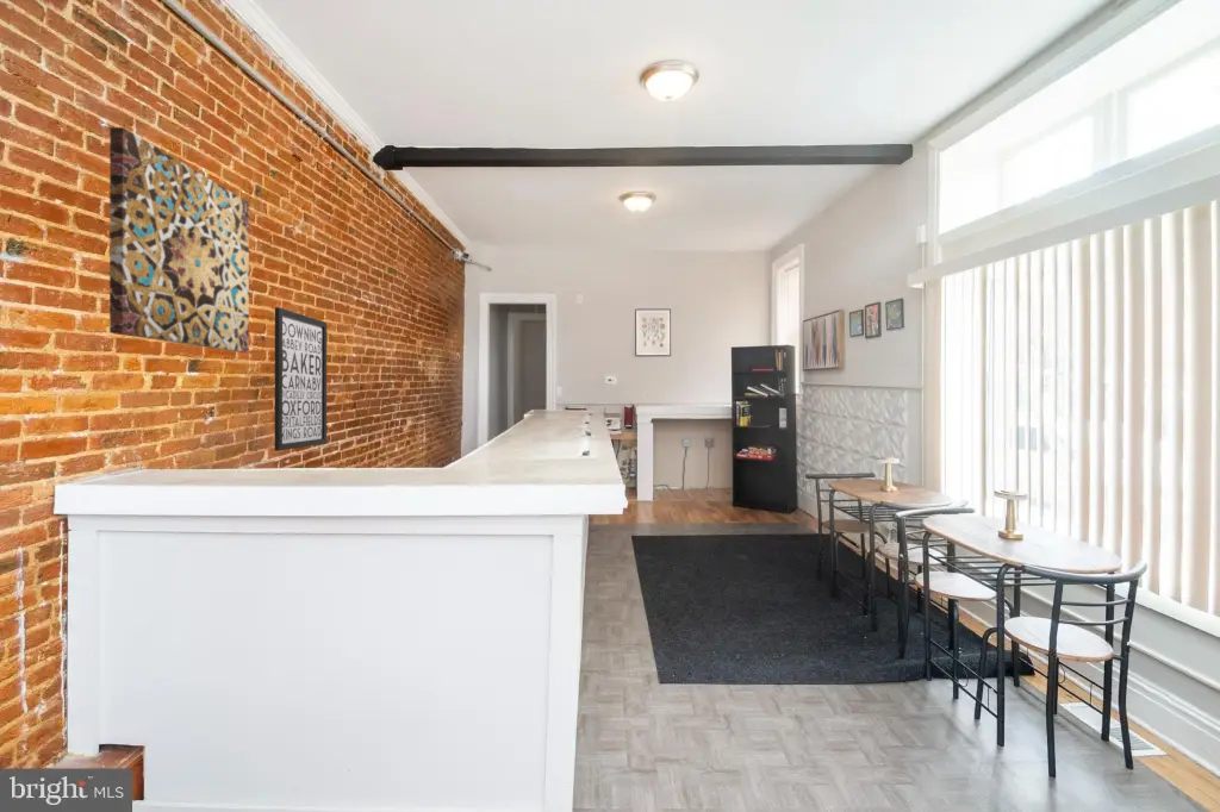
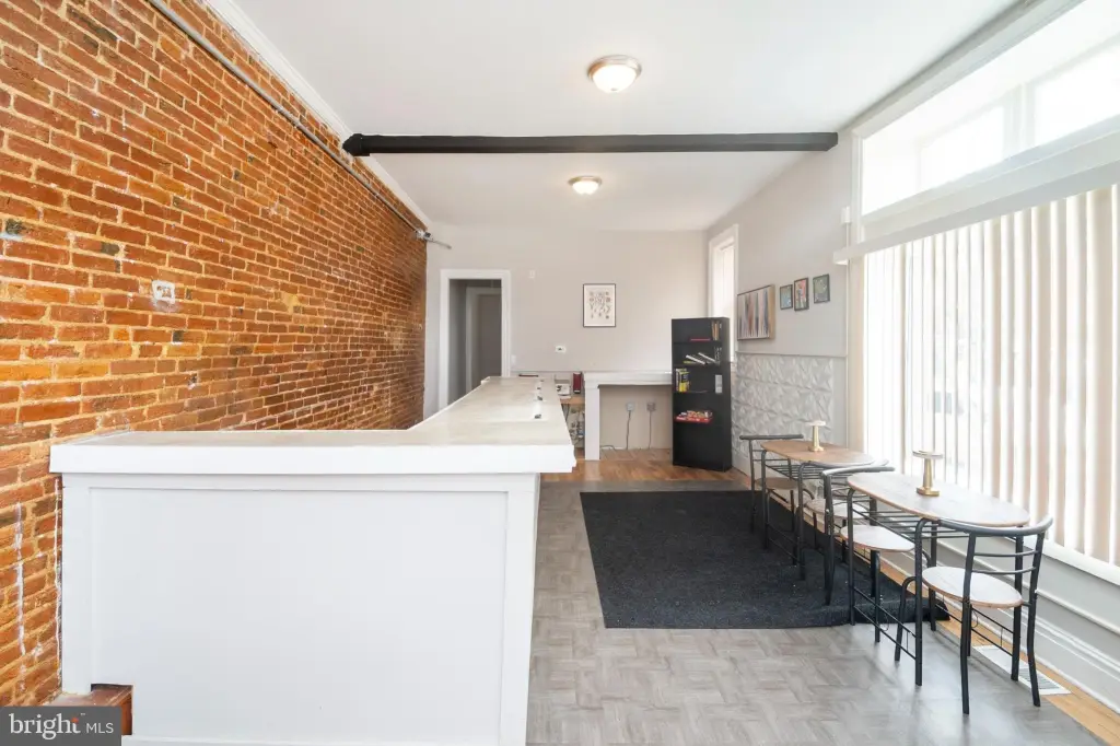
- wall art [108,126,250,354]
- wall art [274,306,328,452]
